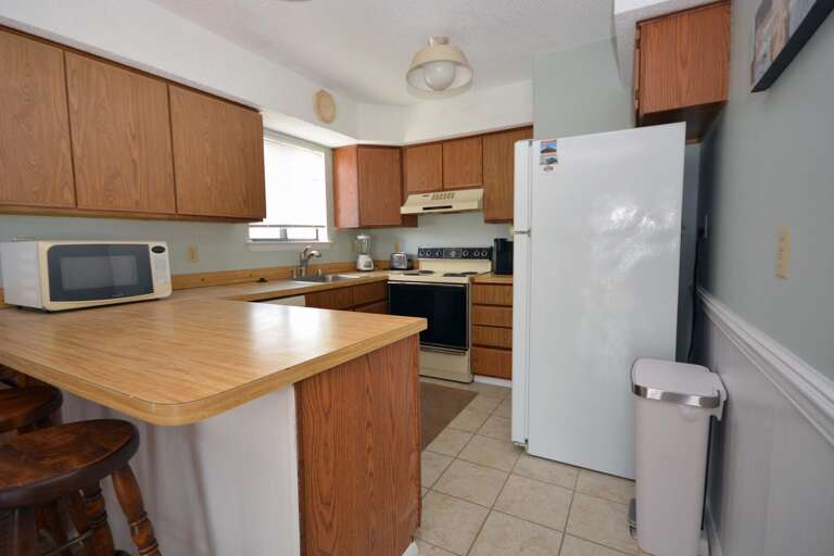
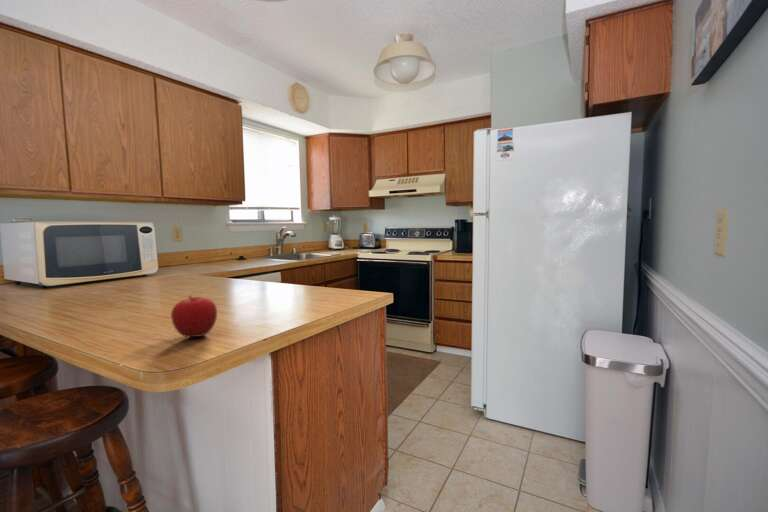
+ fruit [170,295,218,338]
